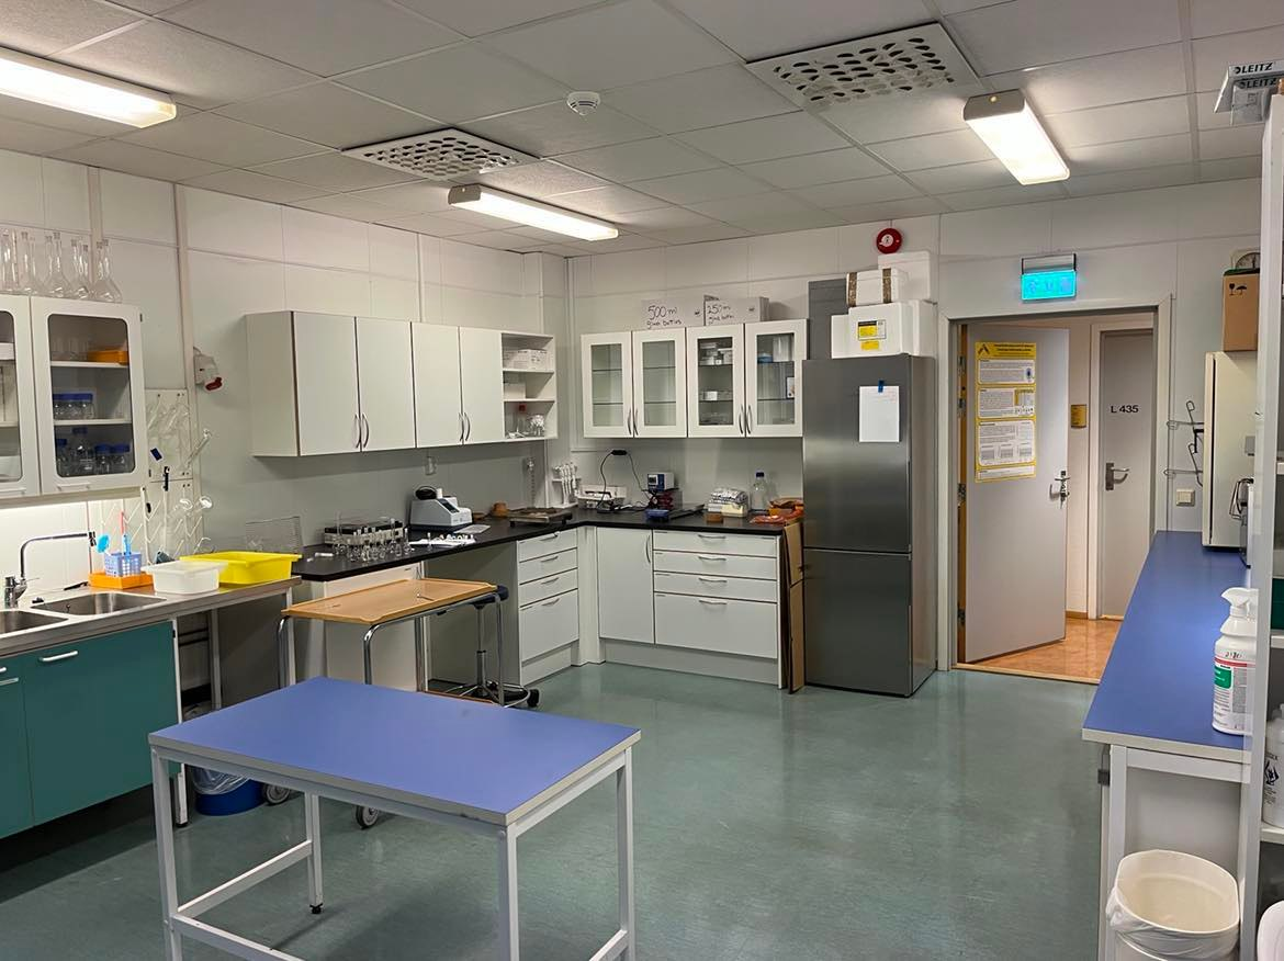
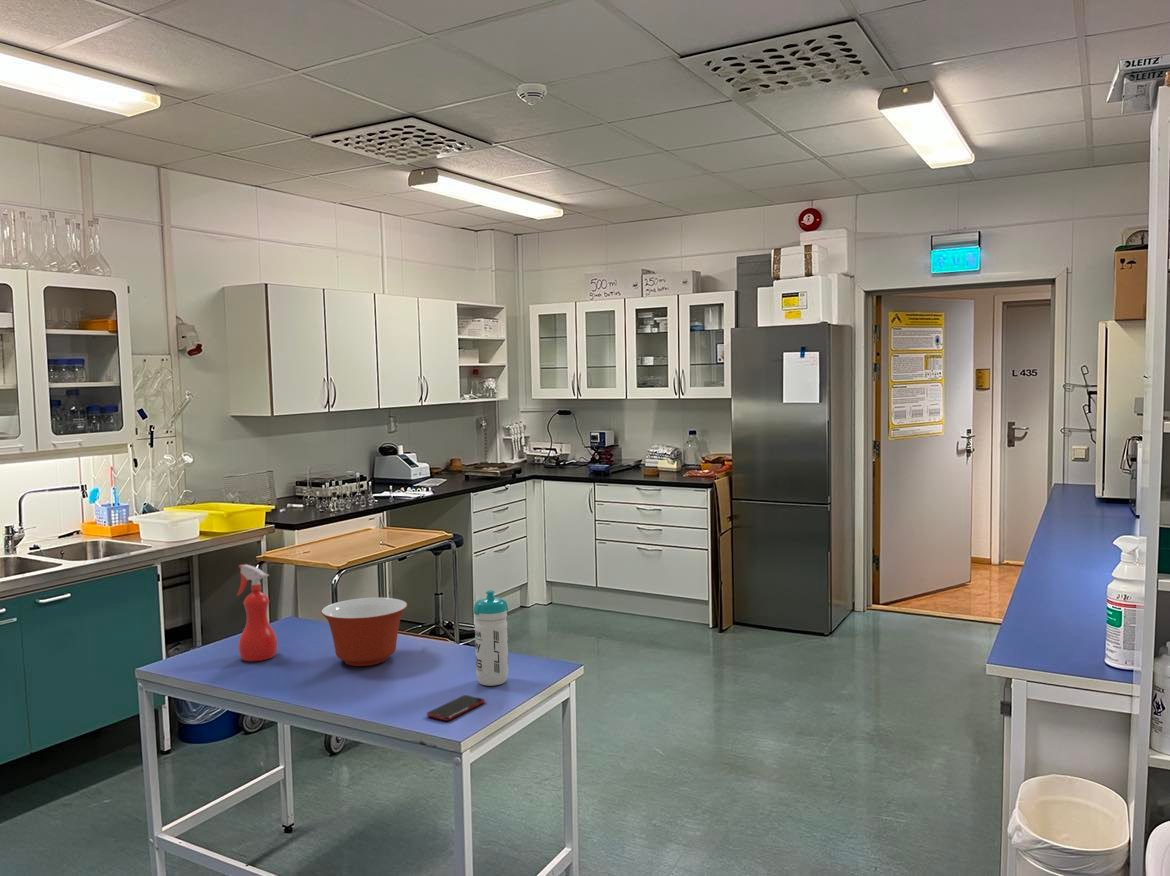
+ water bottle [472,589,509,687]
+ spray bottle [235,563,278,662]
+ smartphone [426,694,486,722]
+ mixing bowl [320,597,408,667]
